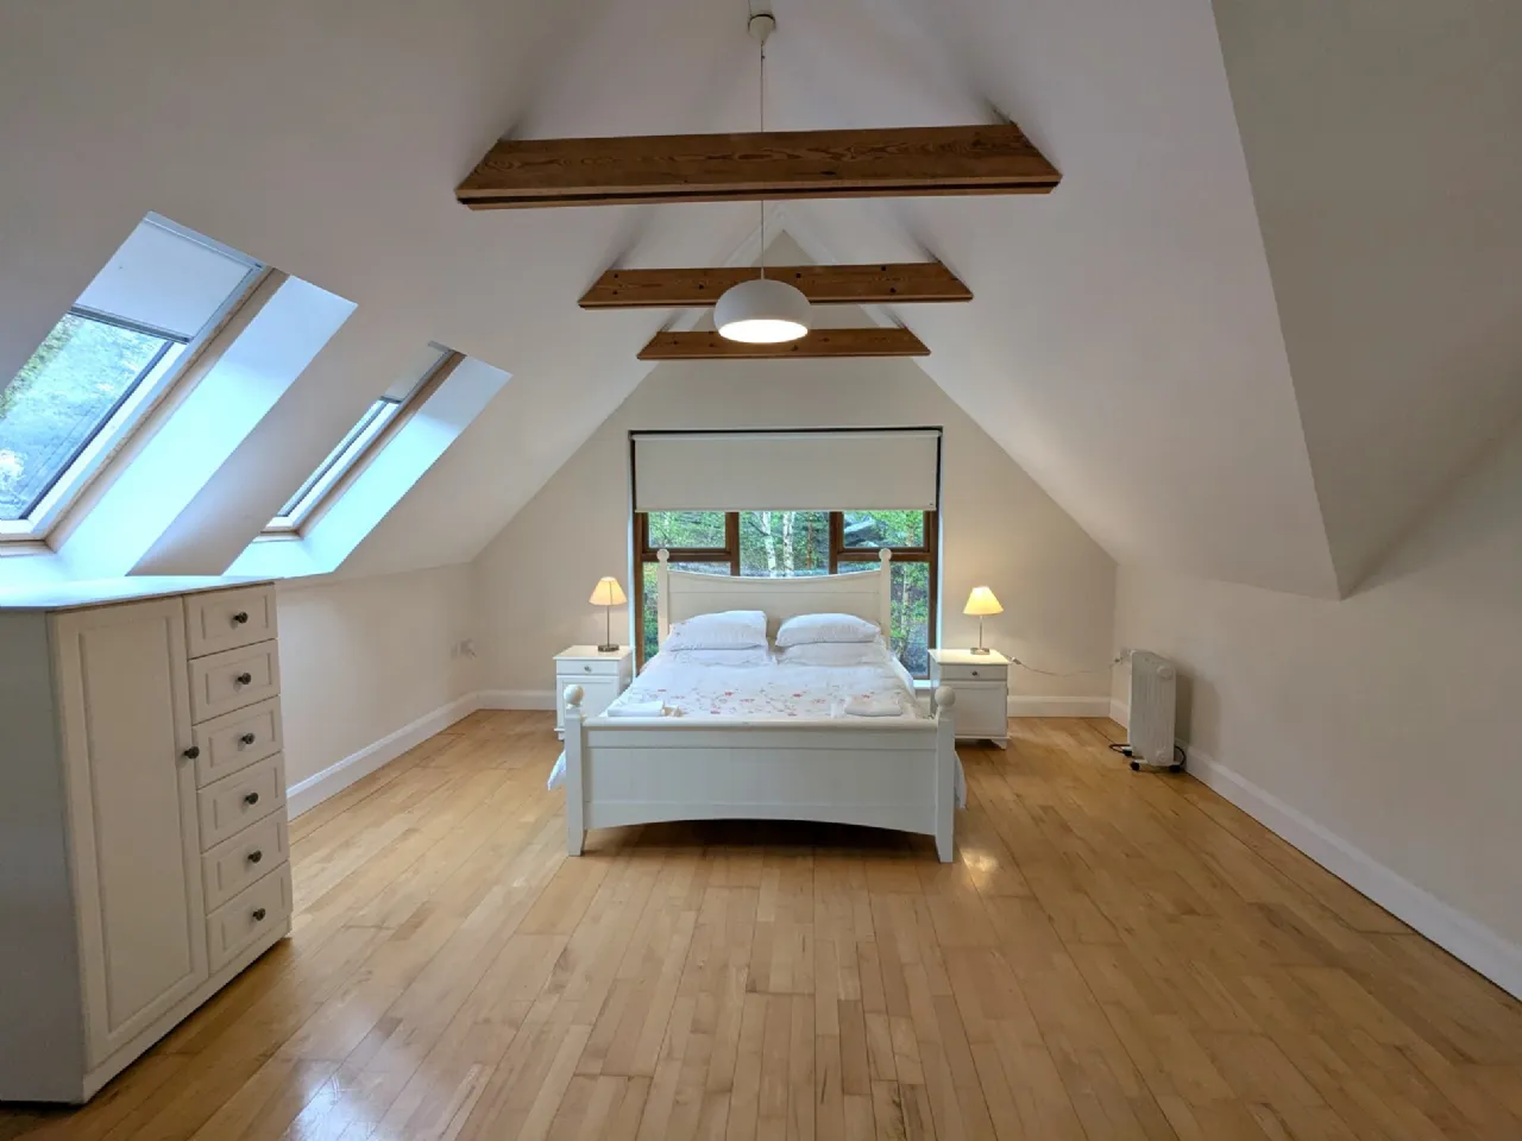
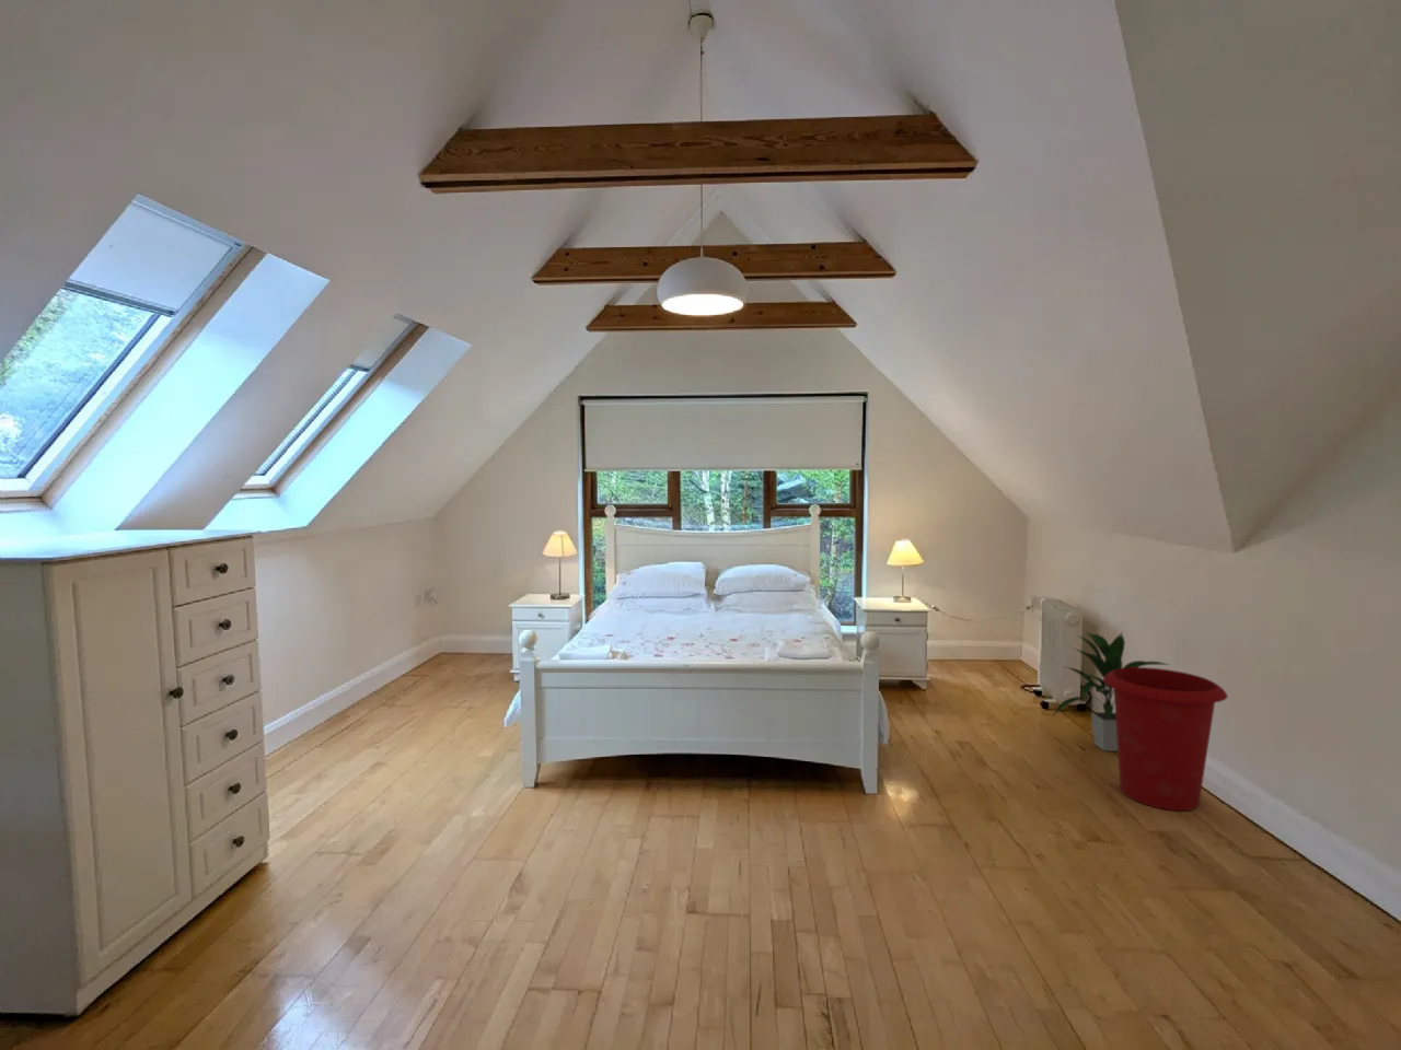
+ indoor plant [1051,630,1172,752]
+ waste bin [1102,666,1229,812]
